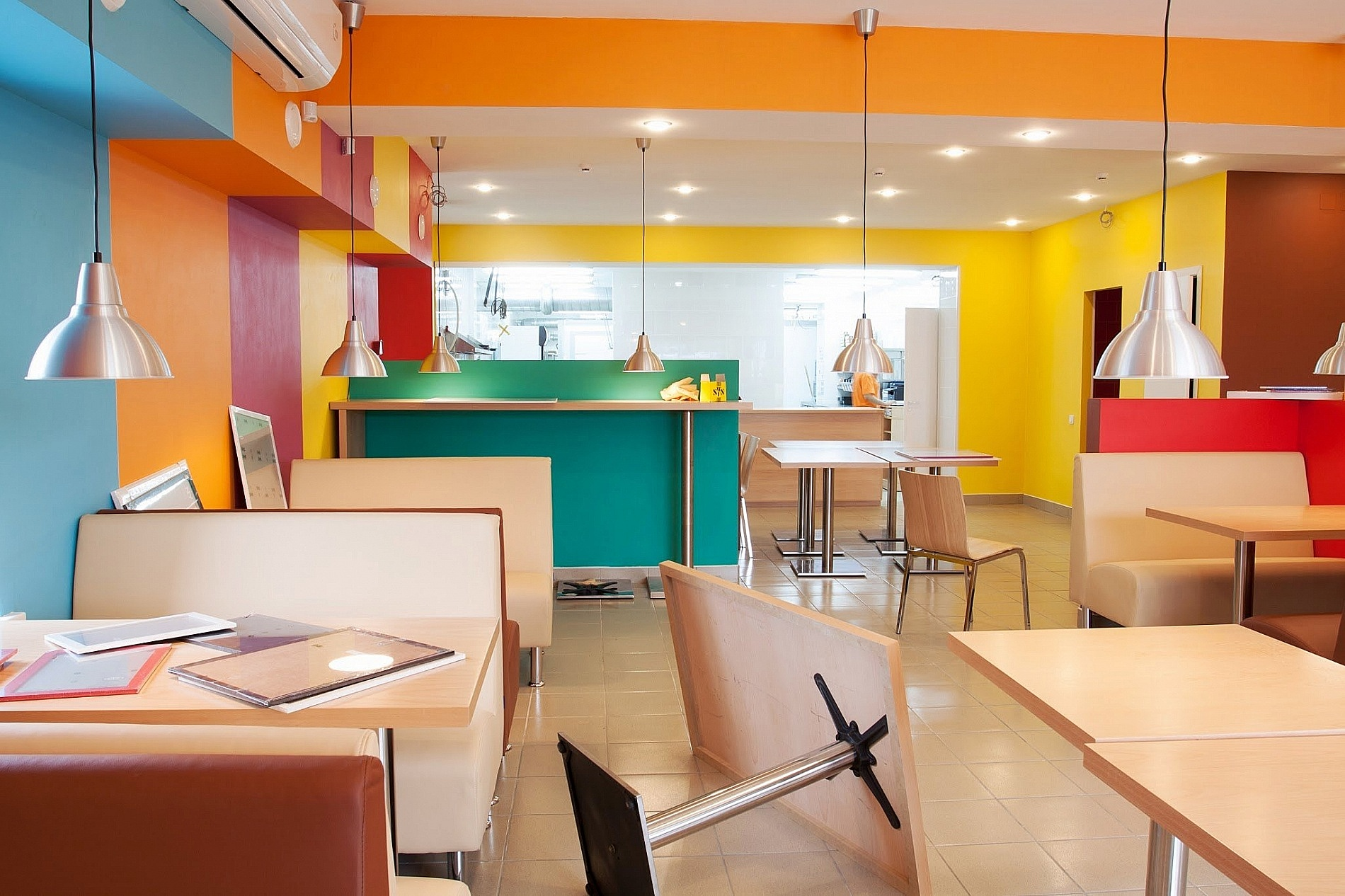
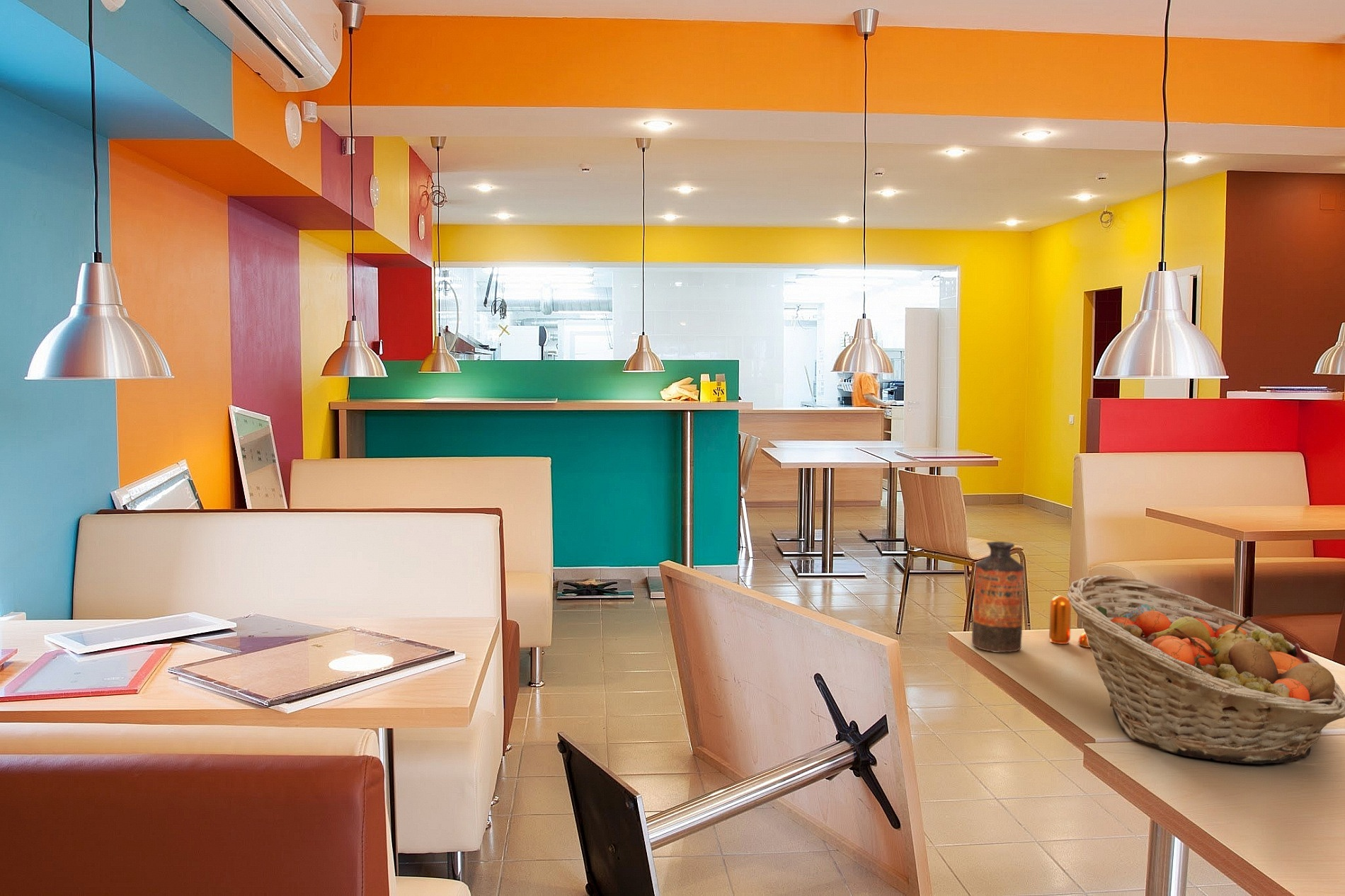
+ fruit basket [1067,574,1345,764]
+ bottle [971,541,1025,653]
+ pepper shaker [1048,595,1090,648]
